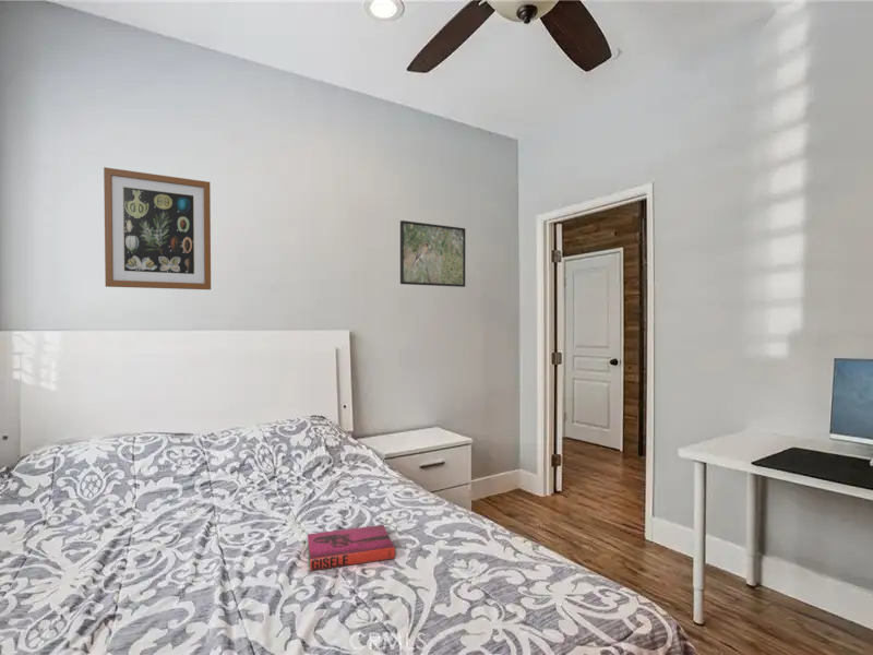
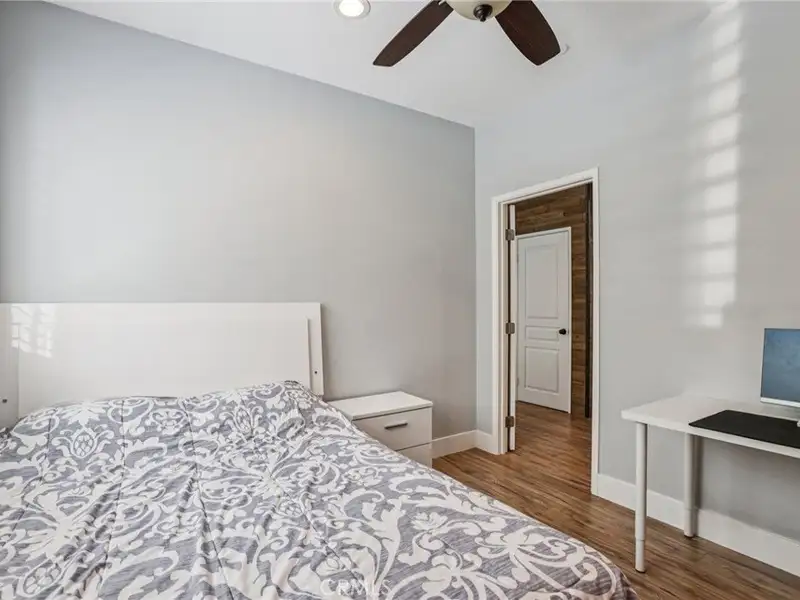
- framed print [399,219,466,288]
- hardback book [307,524,396,572]
- wall art [103,166,212,290]
